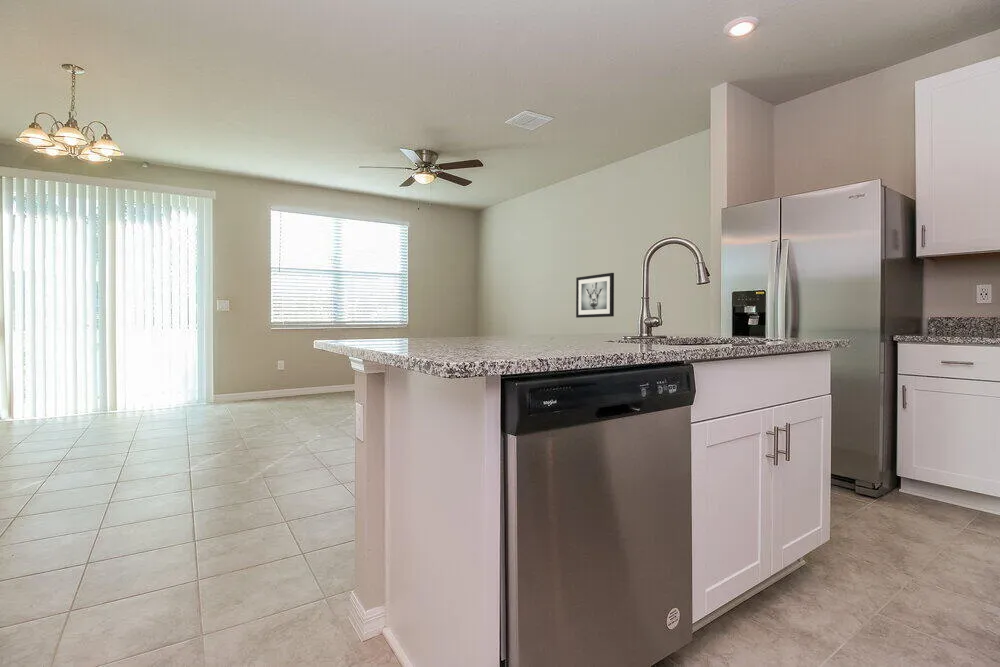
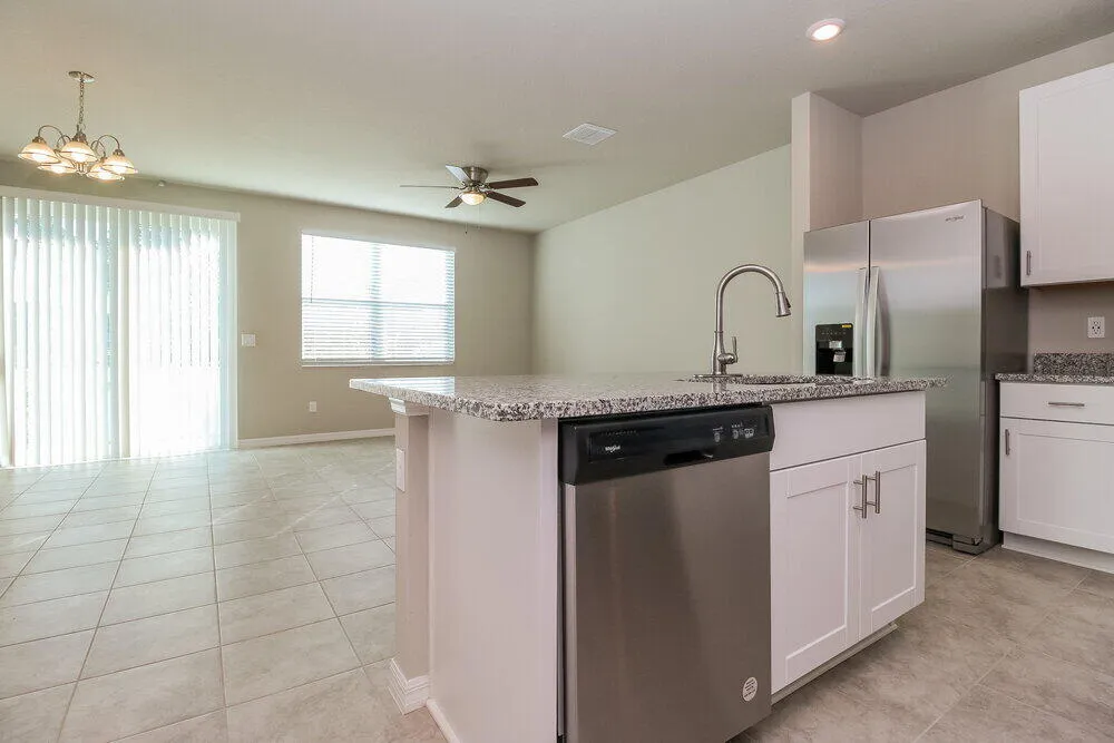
- wall art [575,272,615,319]
